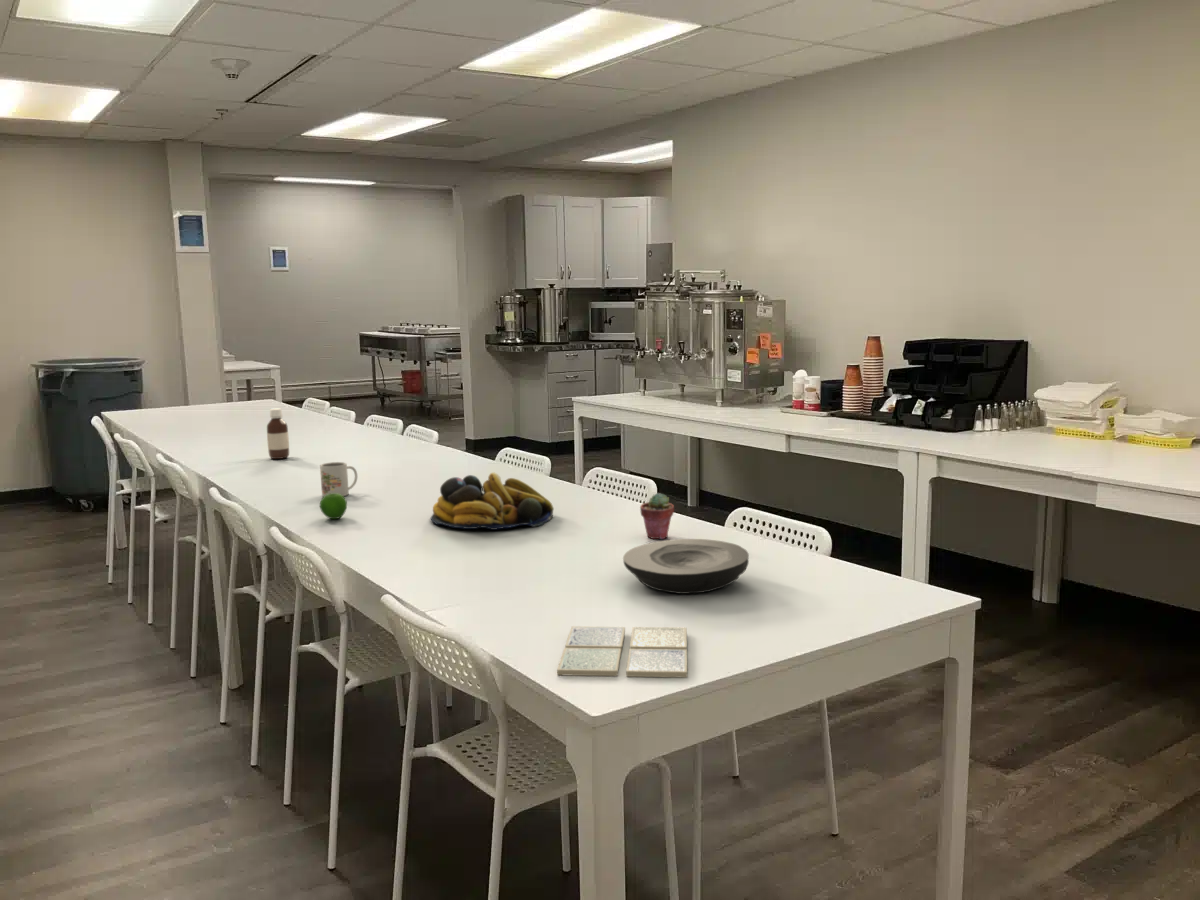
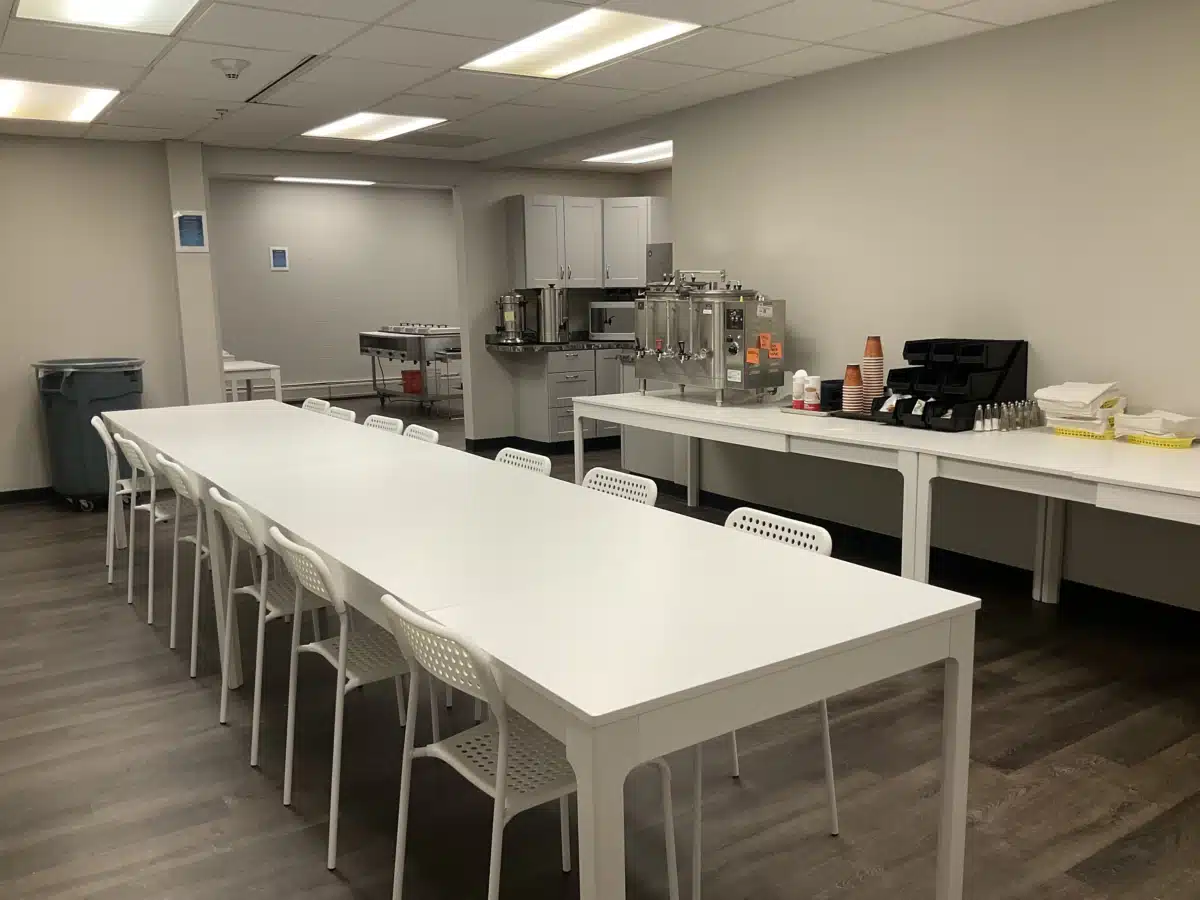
- mug [319,461,358,497]
- plate [622,538,750,595]
- bottle [266,407,290,460]
- potted succulent [639,492,675,540]
- fruit bowl [430,471,555,531]
- drink coaster [556,625,688,679]
- apple [319,493,348,520]
